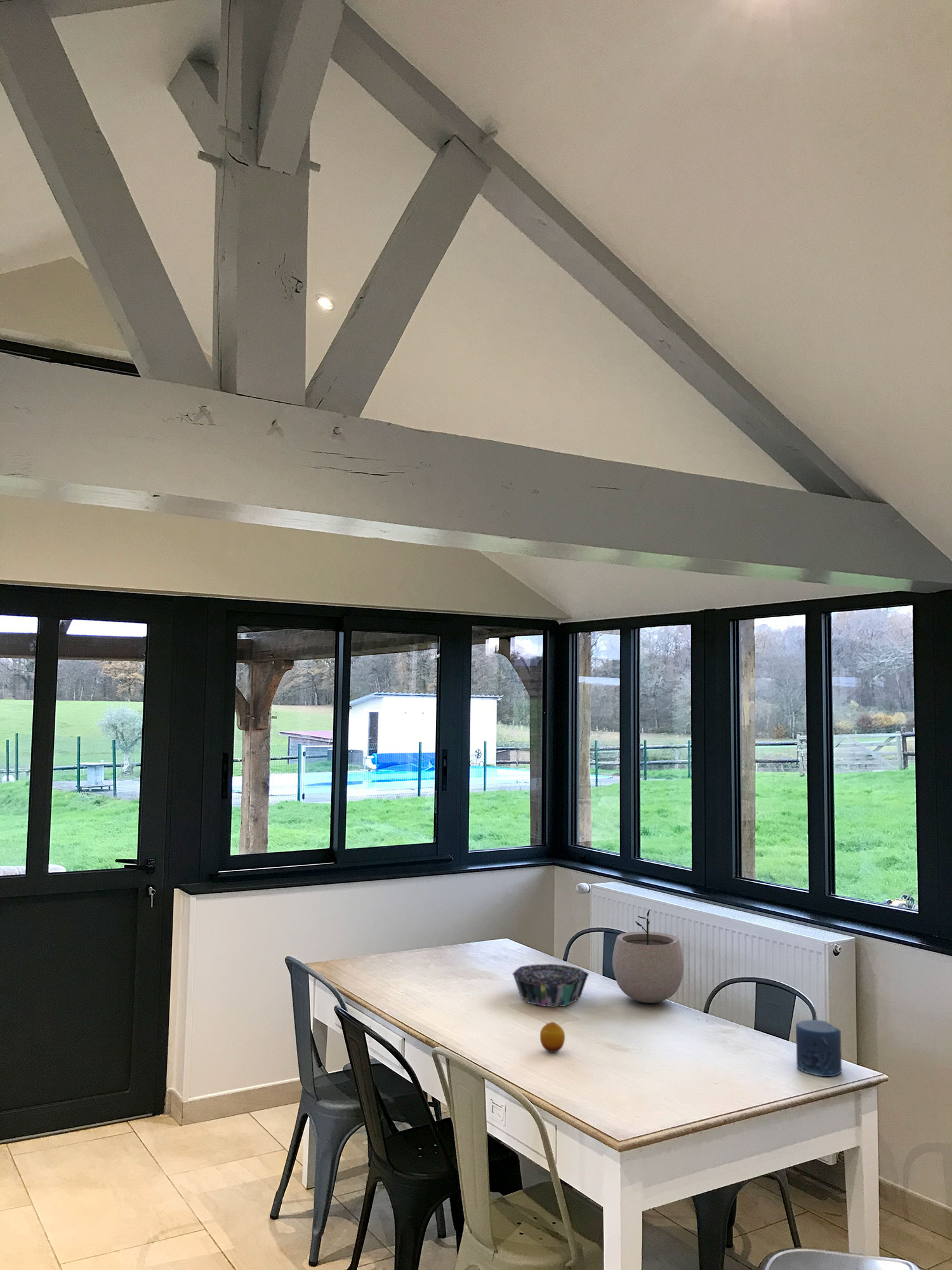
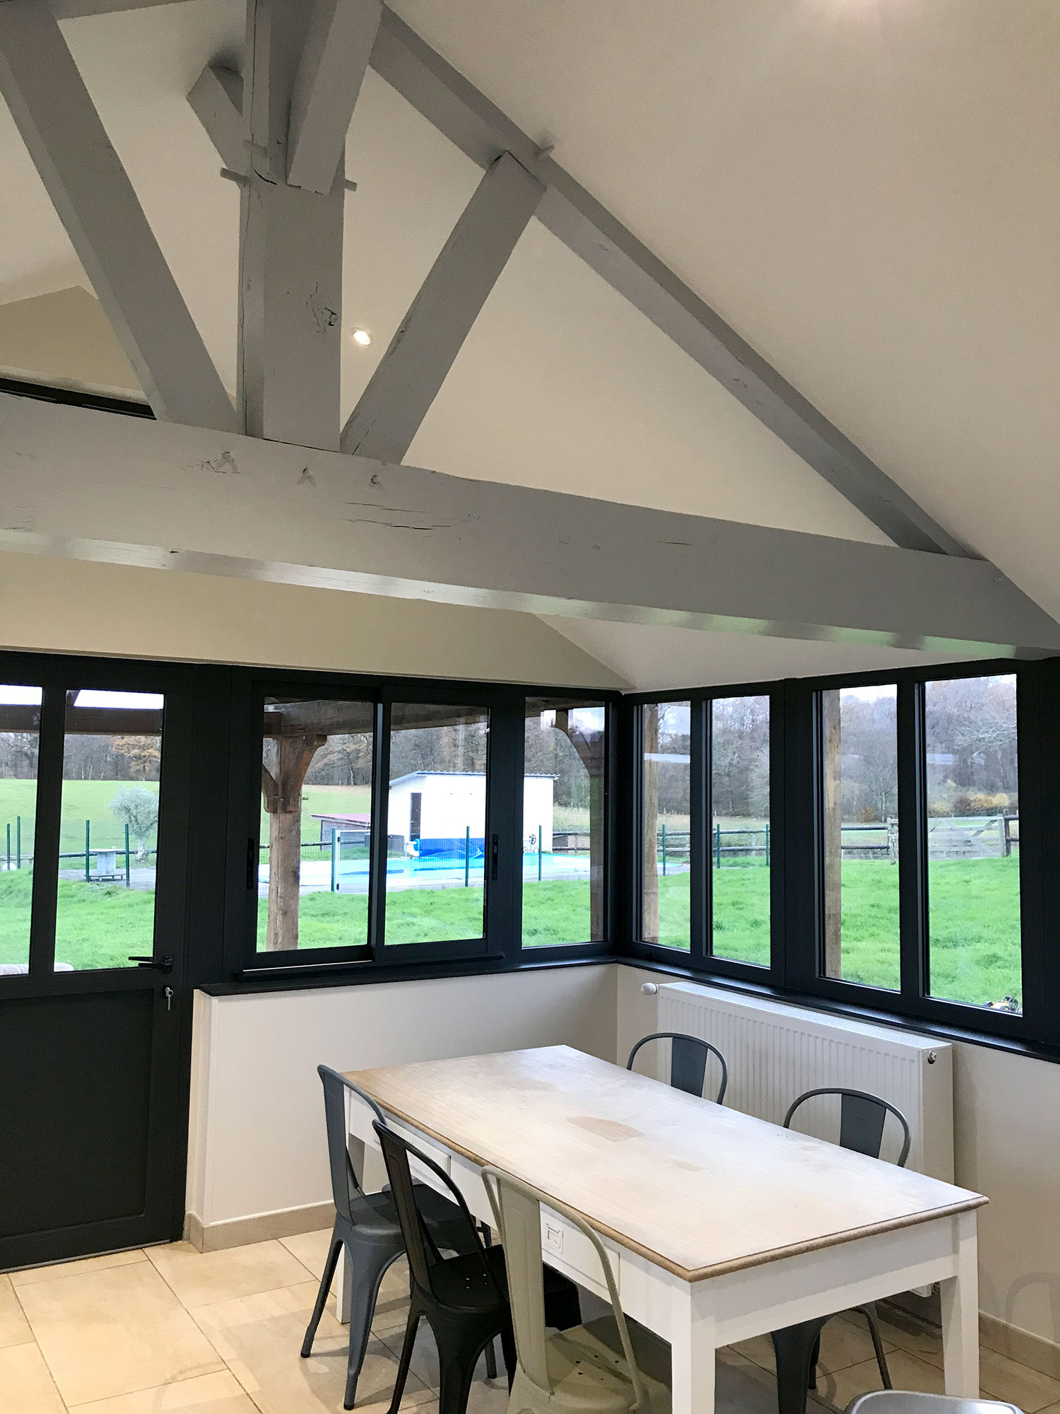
- plant pot [612,909,685,1004]
- fruit [539,1021,565,1053]
- decorative bowl [512,963,590,1008]
- candle [795,1019,842,1077]
